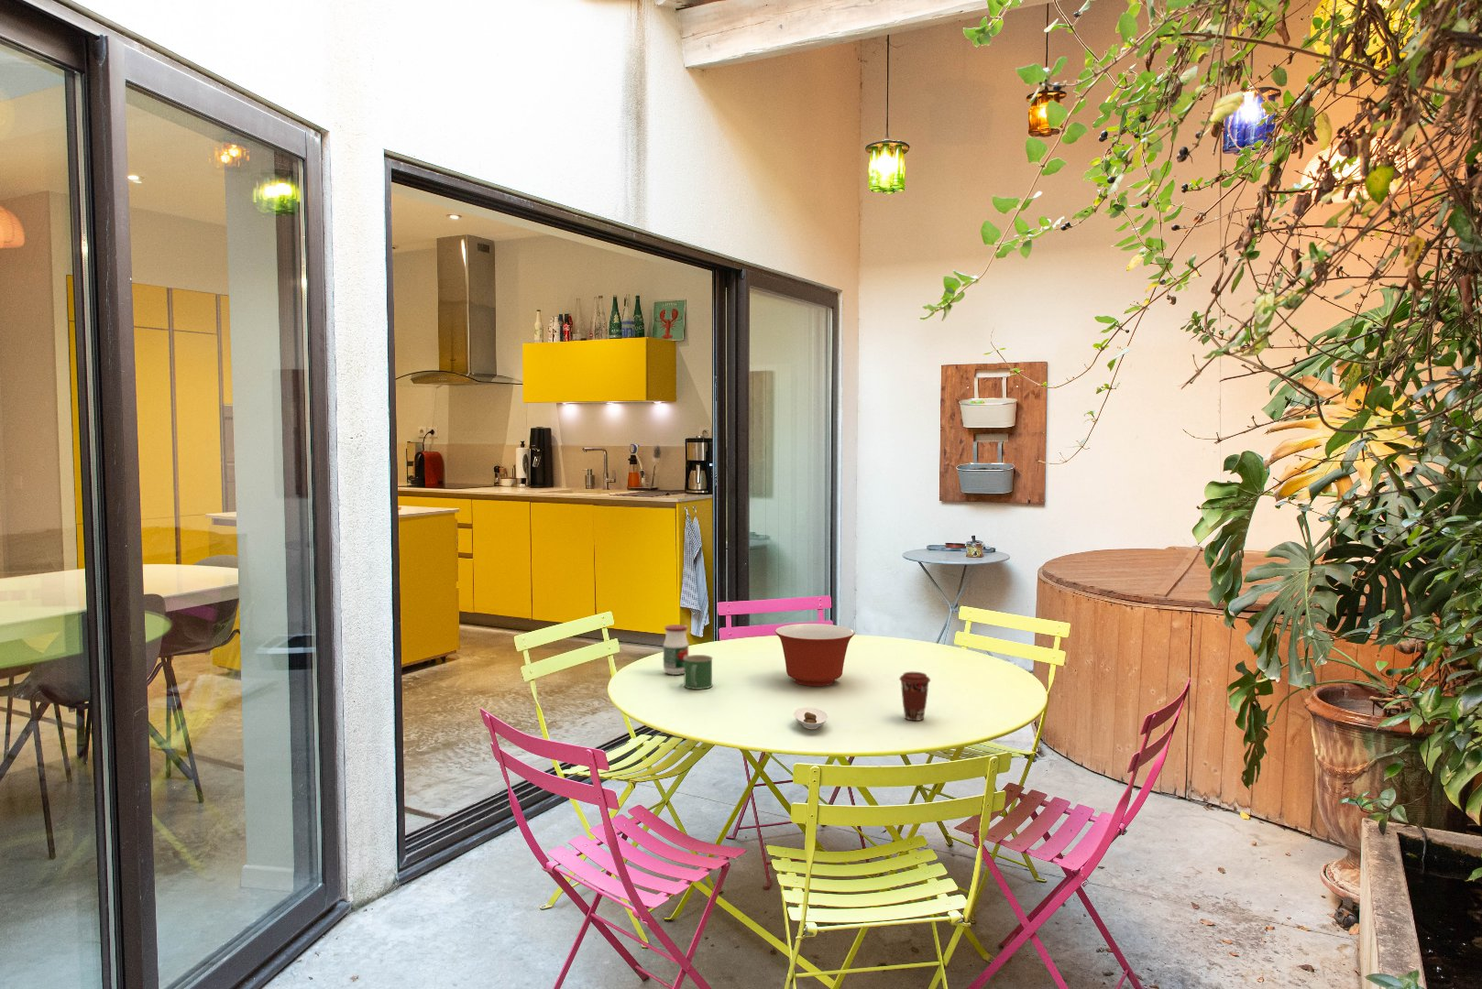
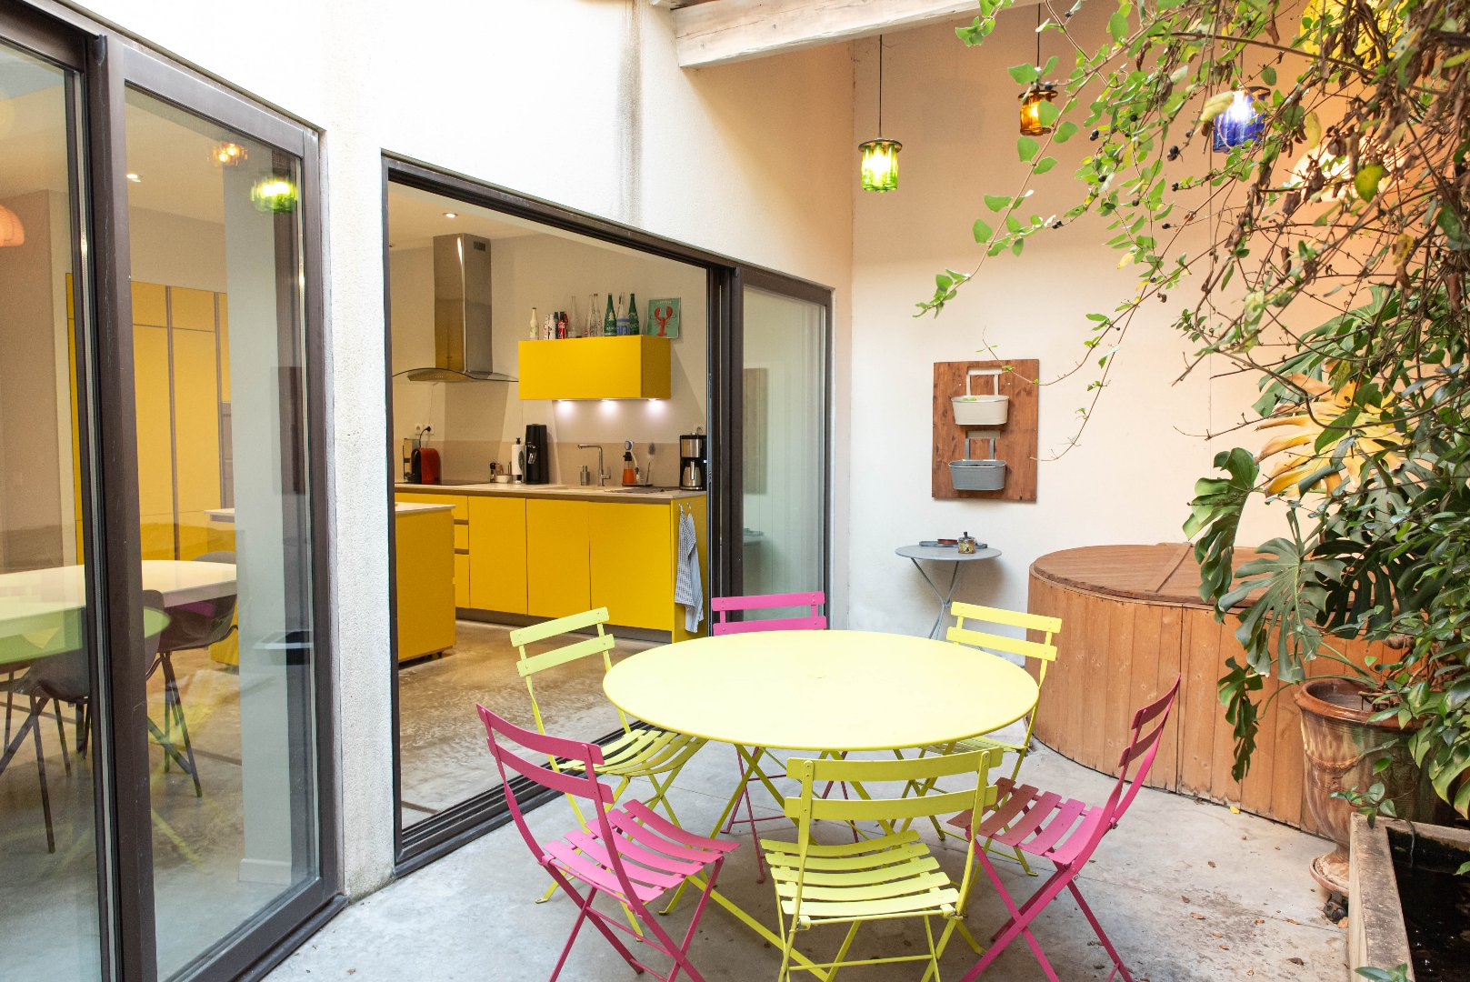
- coffee cup [898,671,931,722]
- saucer [793,706,828,730]
- jar [663,624,689,676]
- mixing bowl [774,623,856,687]
- mug [682,653,714,691]
